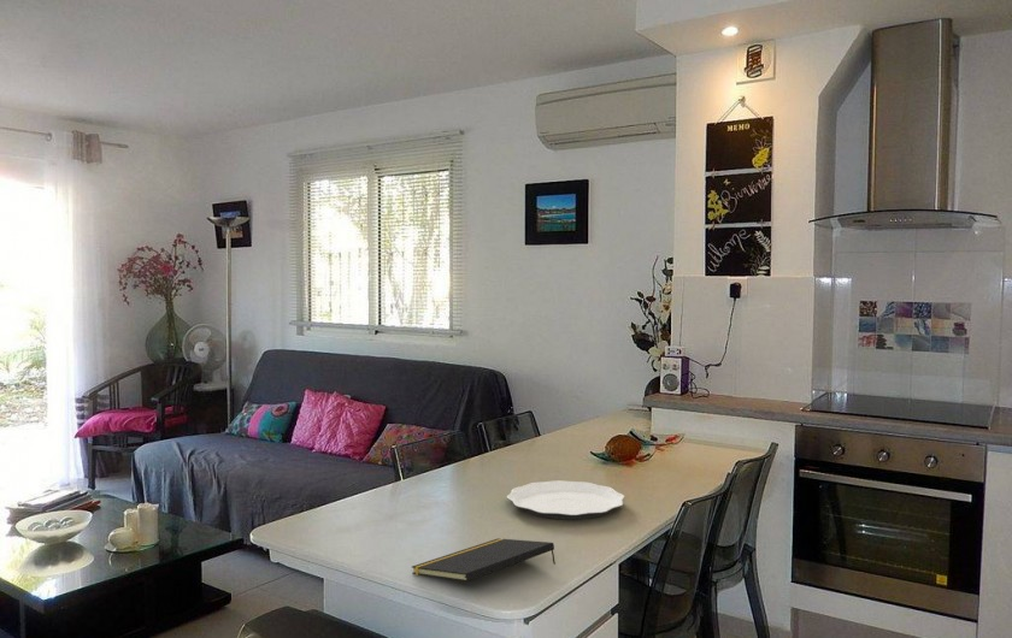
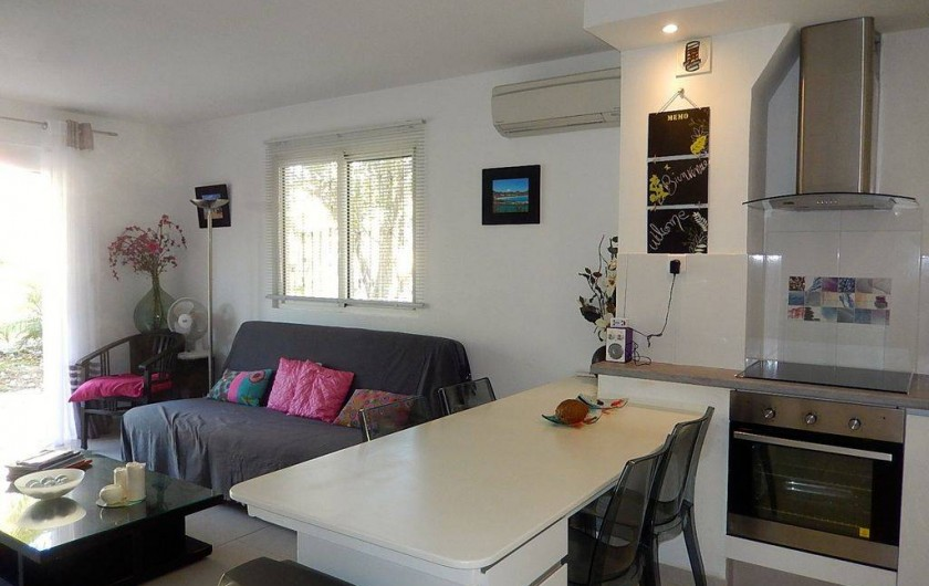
- notepad [411,537,557,583]
- plate [506,479,625,520]
